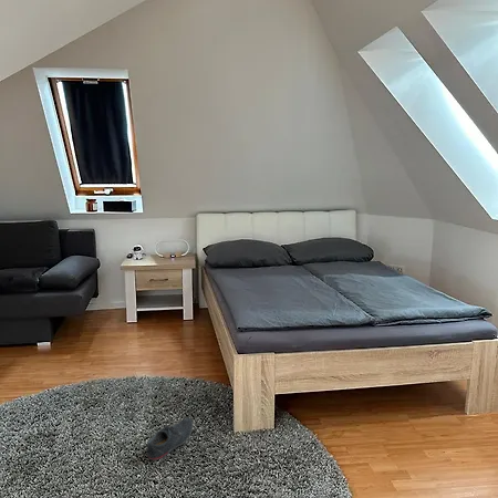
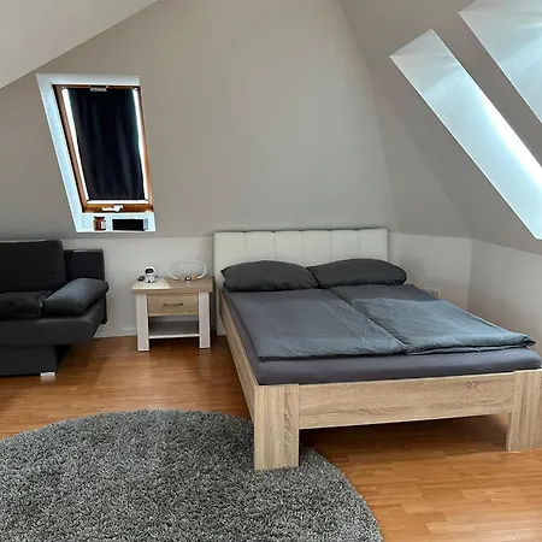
- shoe [146,417,194,461]
